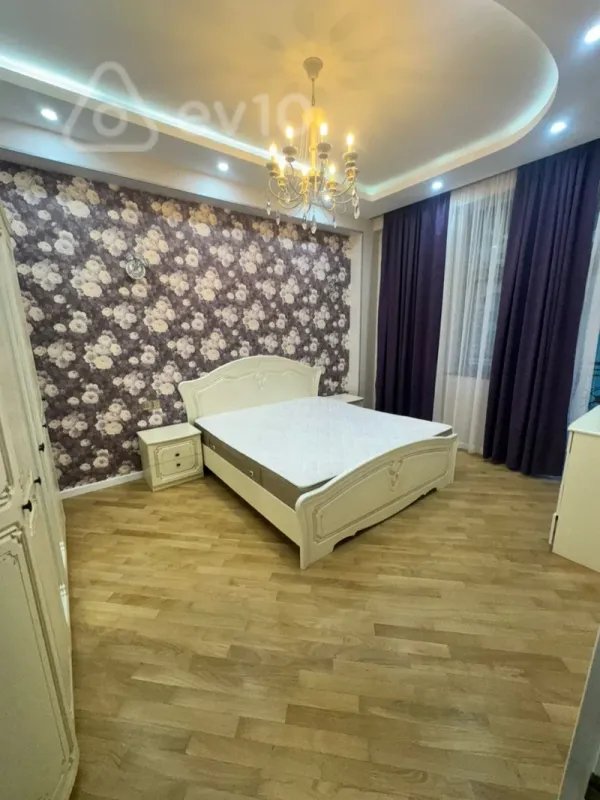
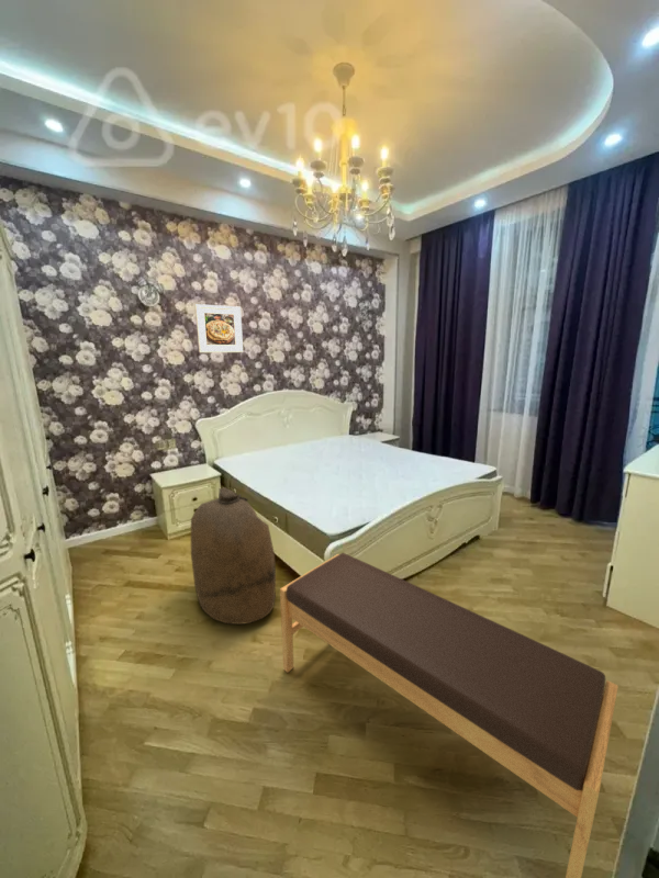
+ bag [190,486,277,626]
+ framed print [194,303,244,353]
+ bench [279,552,619,878]
